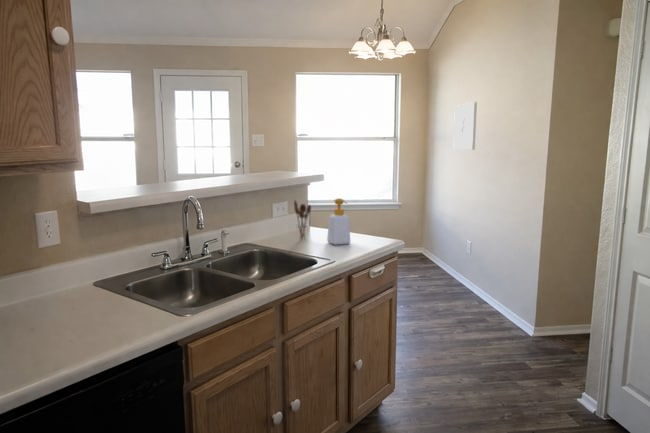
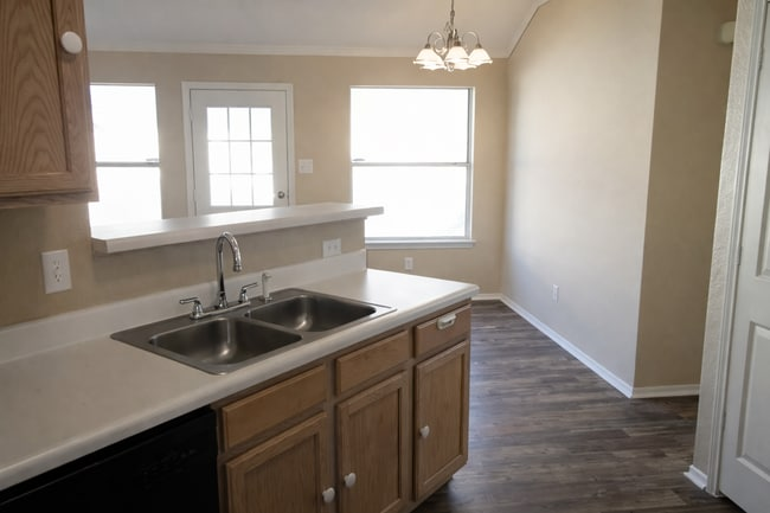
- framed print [452,101,478,151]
- utensil holder [293,199,312,240]
- soap bottle [326,197,351,246]
